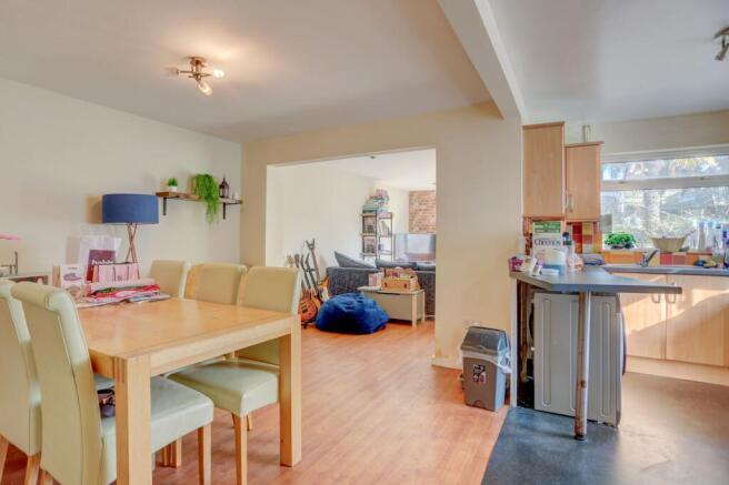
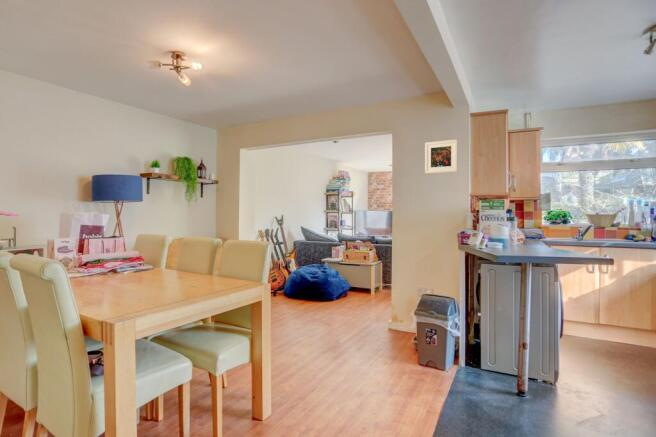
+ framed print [424,139,459,175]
